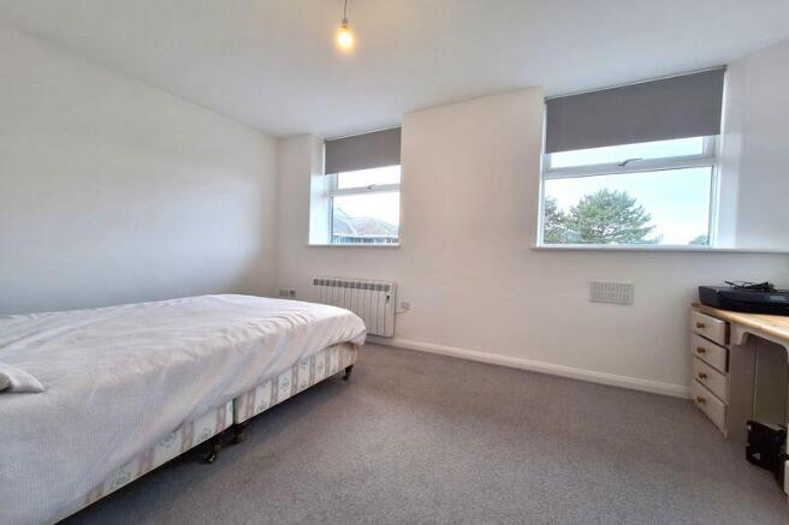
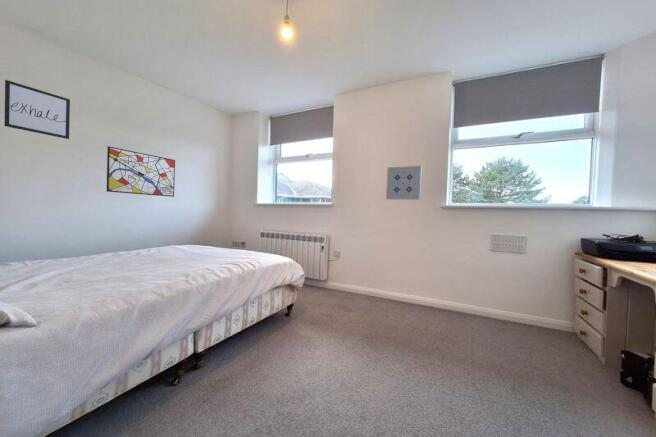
+ wall art [385,165,423,201]
+ wall art [106,145,176,198]
+ wall art [3,79,71,140]
